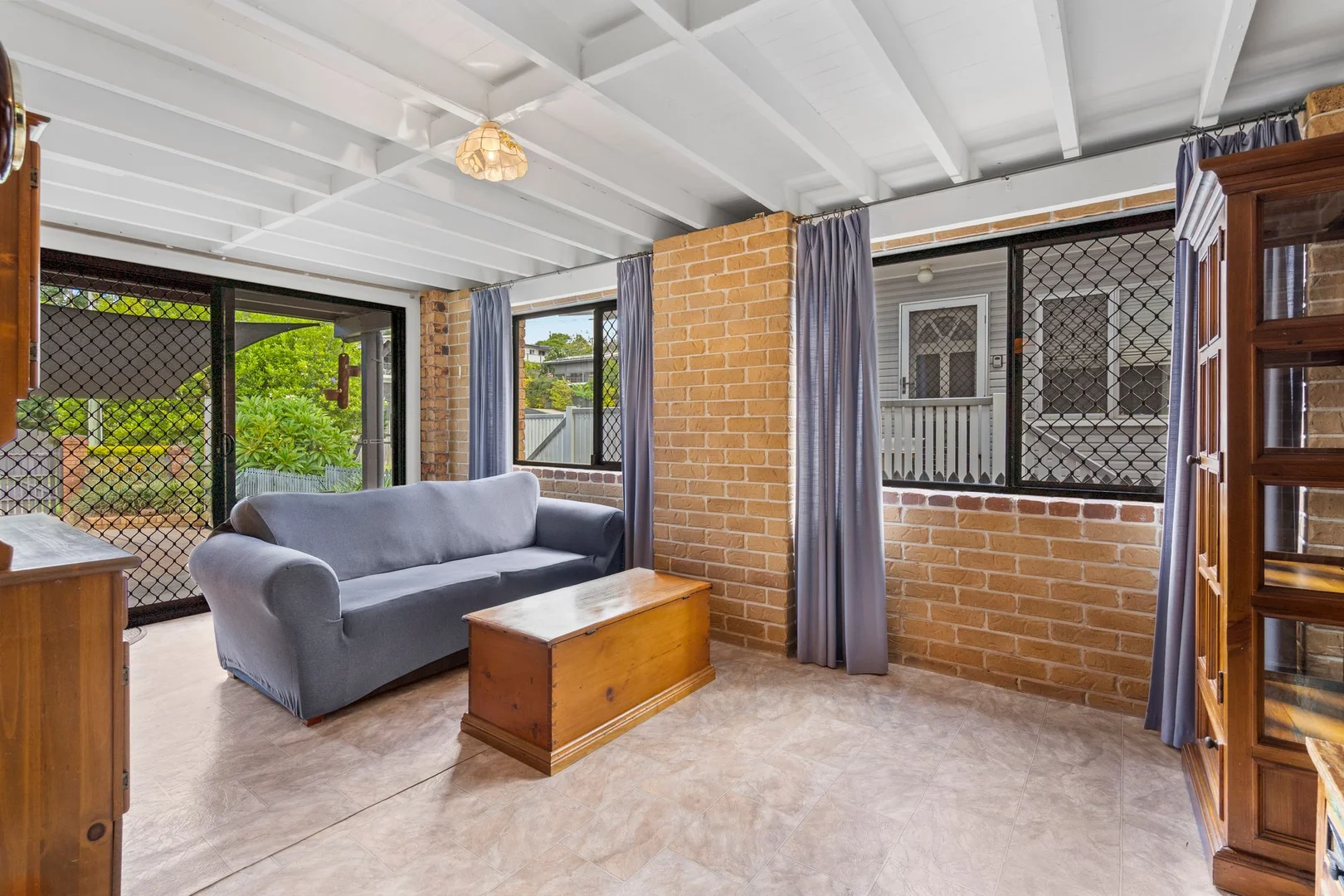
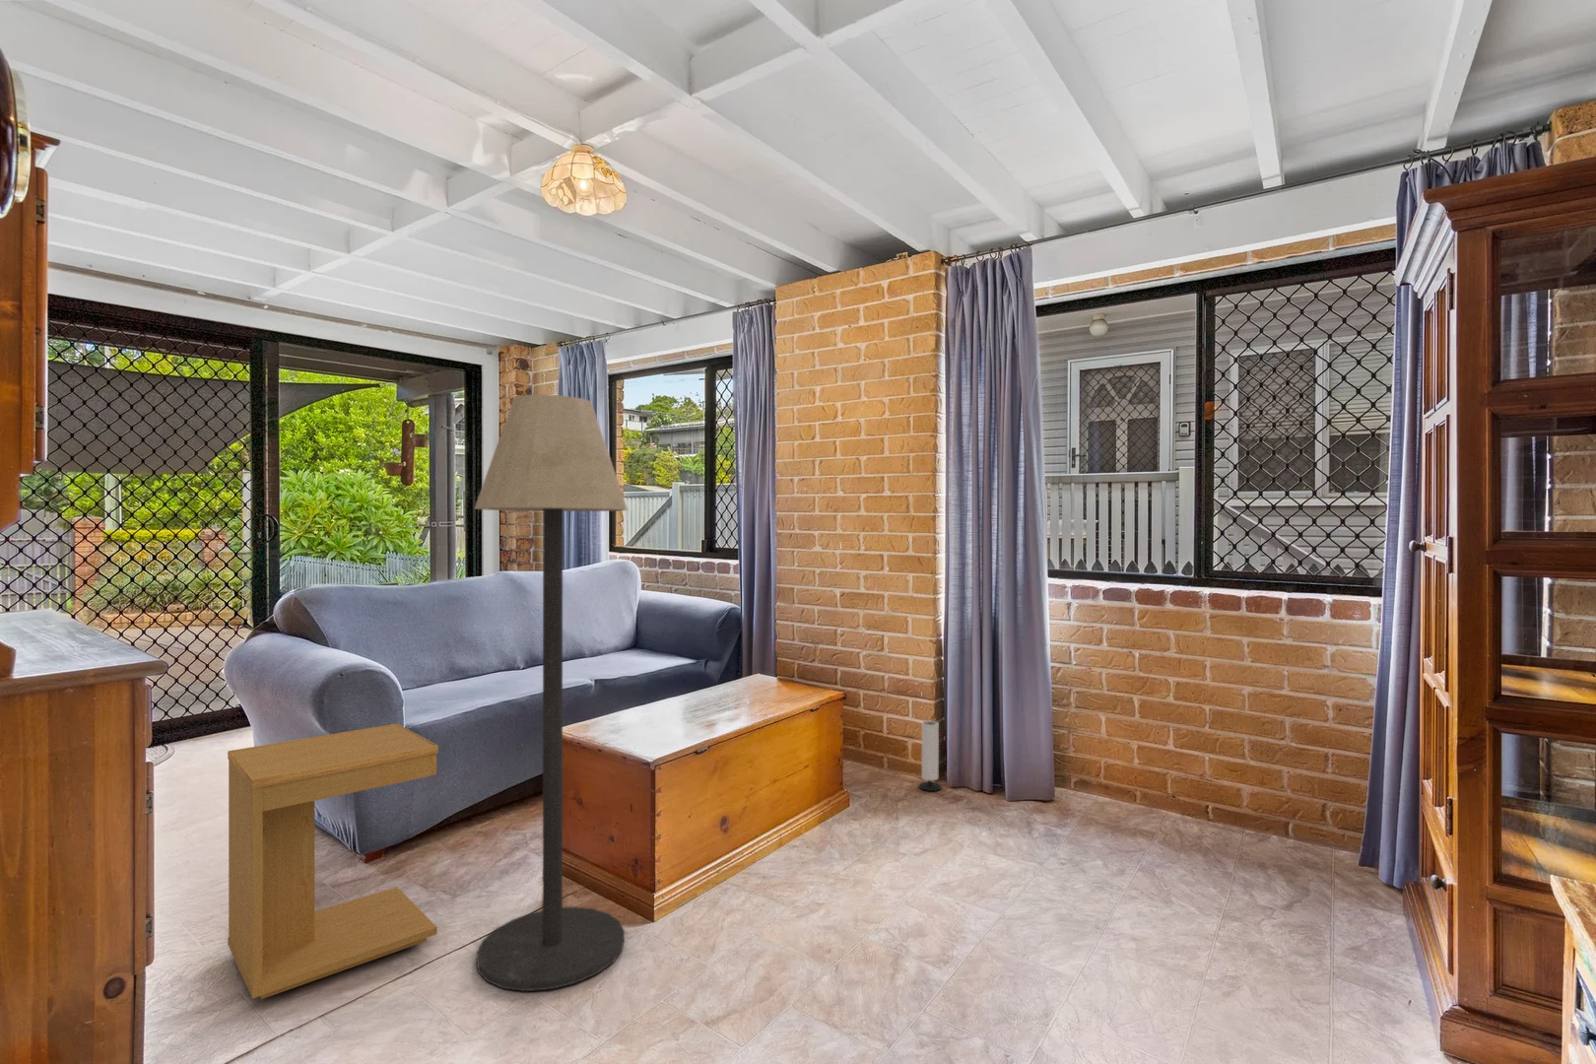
+ side table [227,723,439,1000]
+ floor lamp [473,394,628,992]
+ speaker [917,720,943,792]
